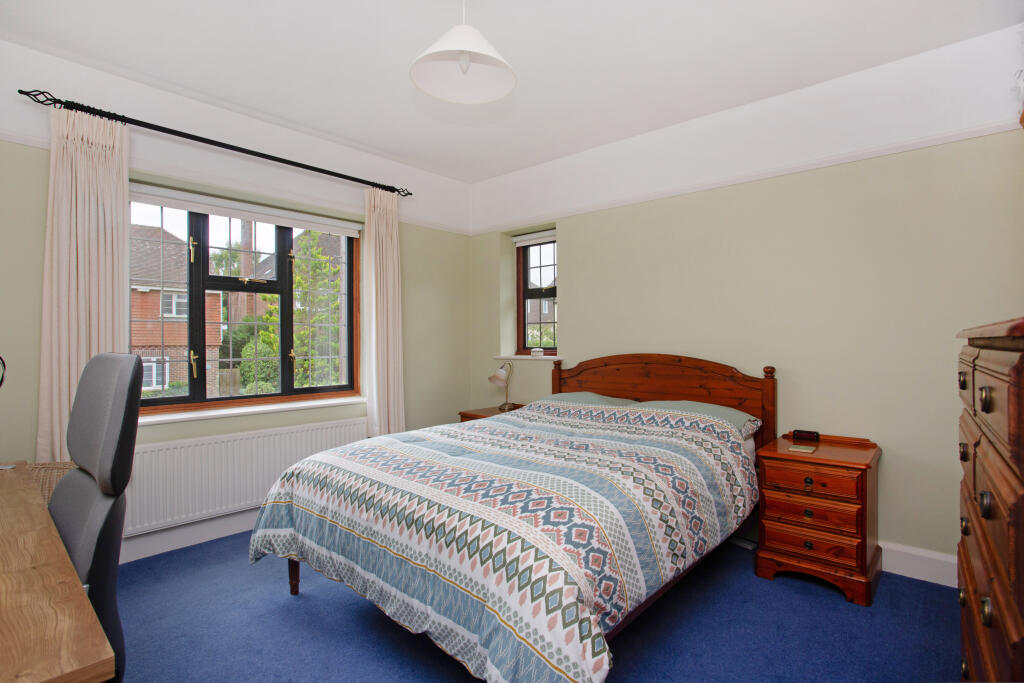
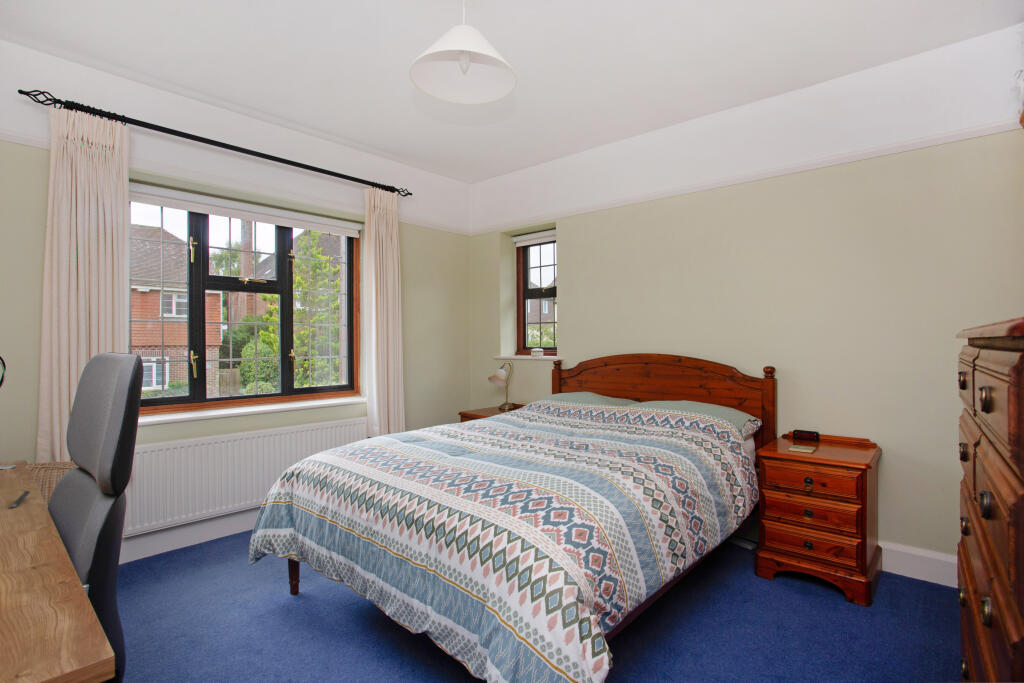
+ pen [10,490,31,508]
